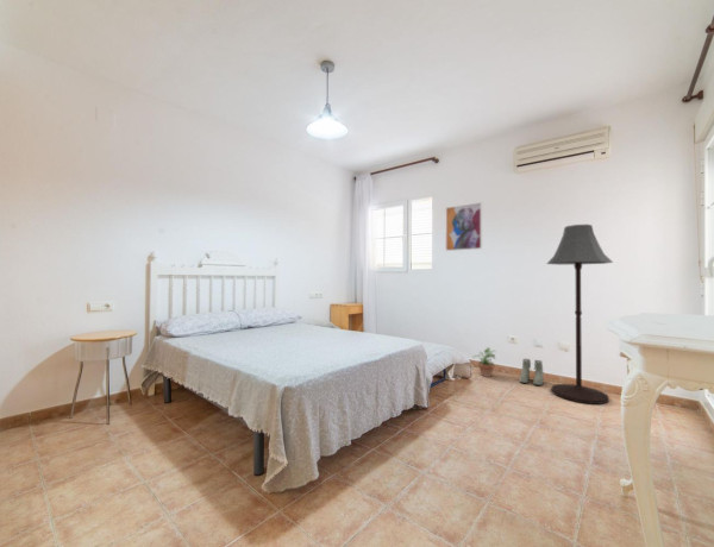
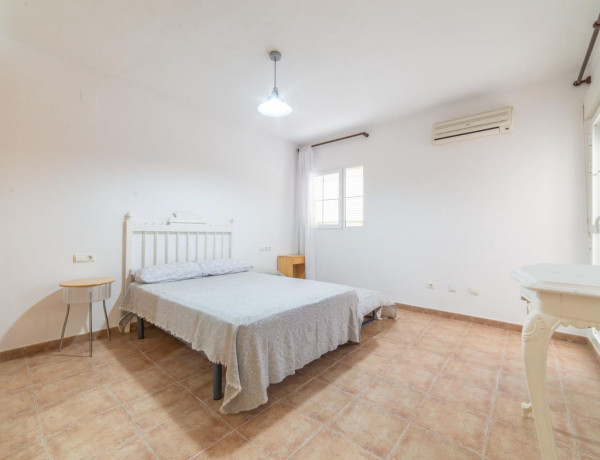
- boots [519,358,545,386]
- floor lamp [546,224,614,405]
- potted plant [471,346,497,378]
- wall art [444,201,483,252]
